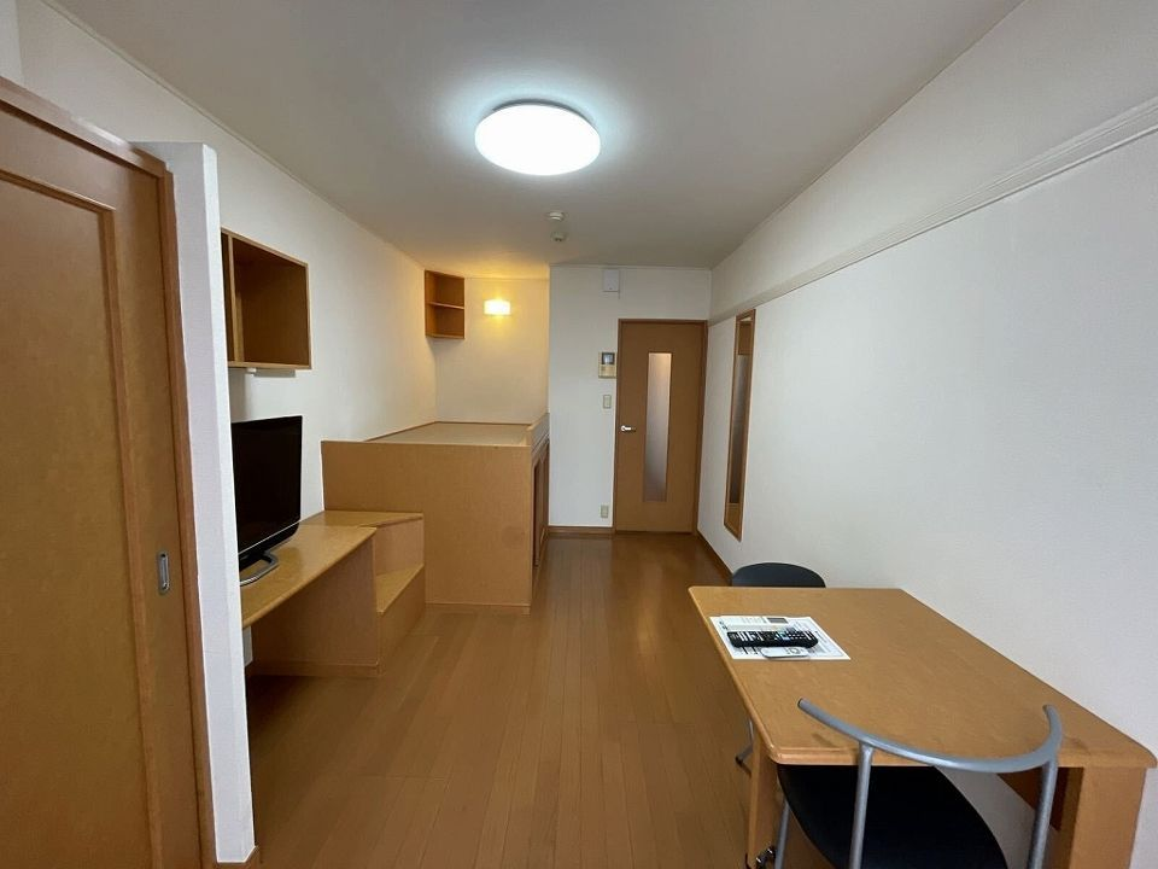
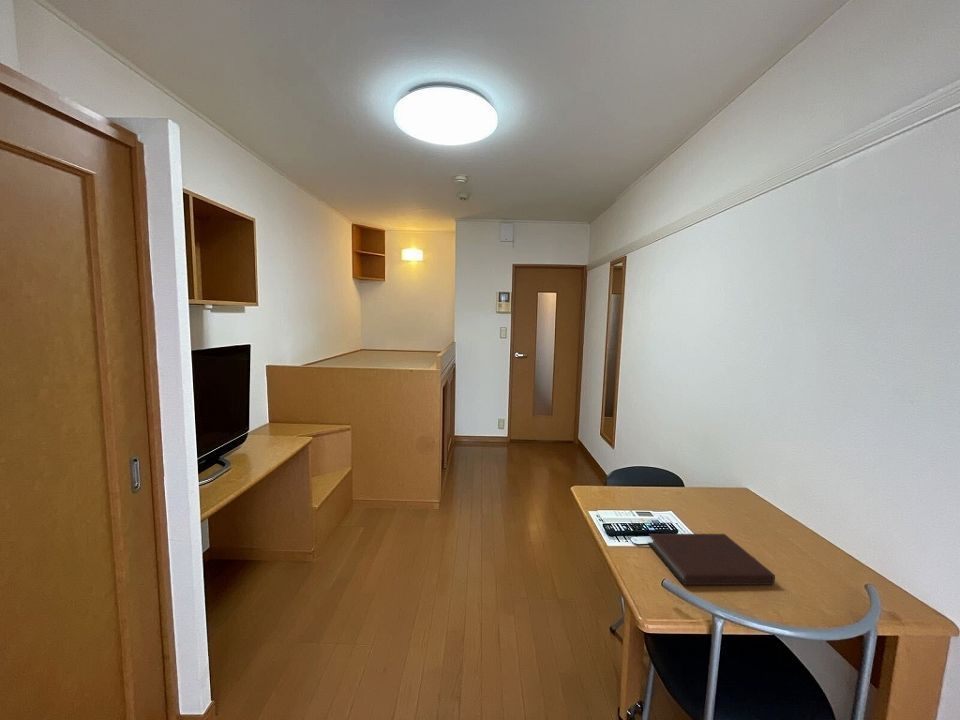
+ notebook [646,533,776,586]
